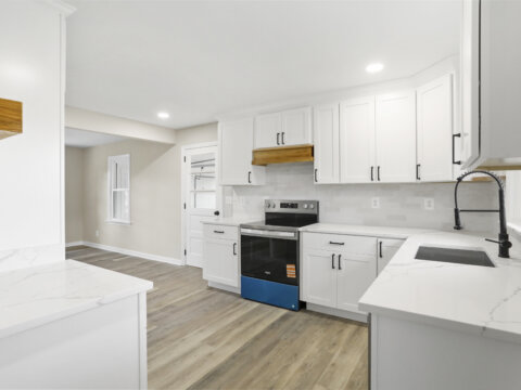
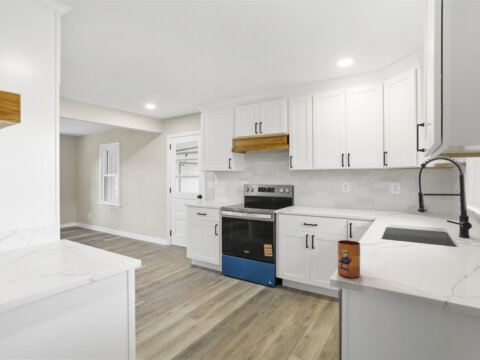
+ mug [337,239,361,279]
